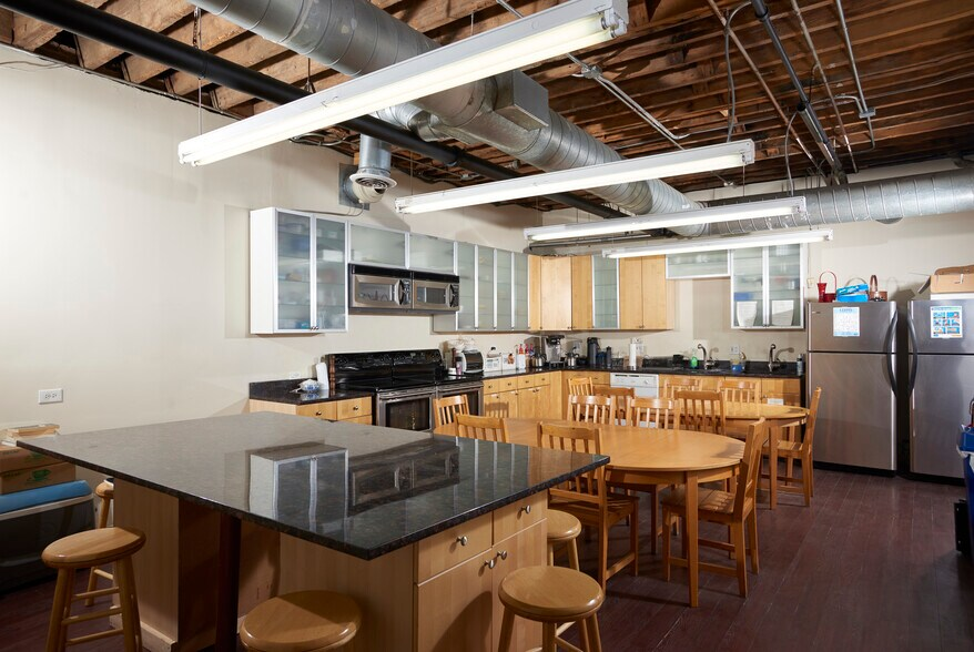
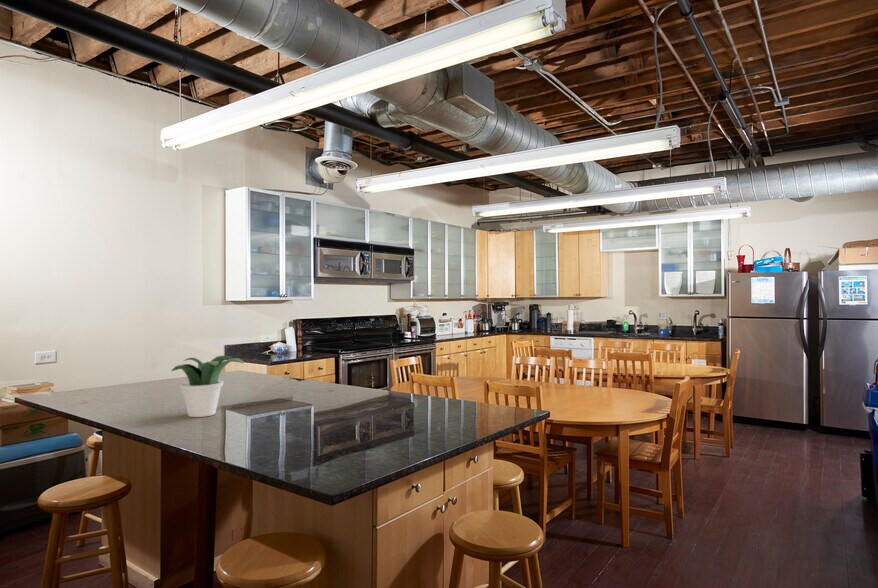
+ potted plant [170,355,246,418]
